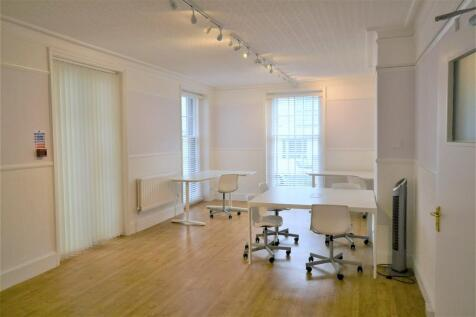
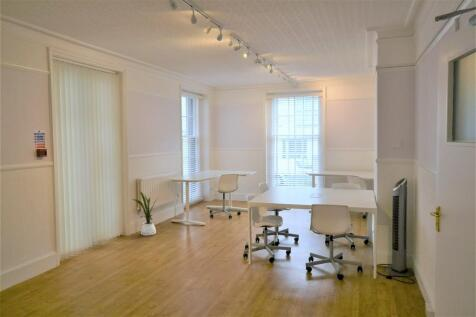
+ house plant [131,191,159,237]
